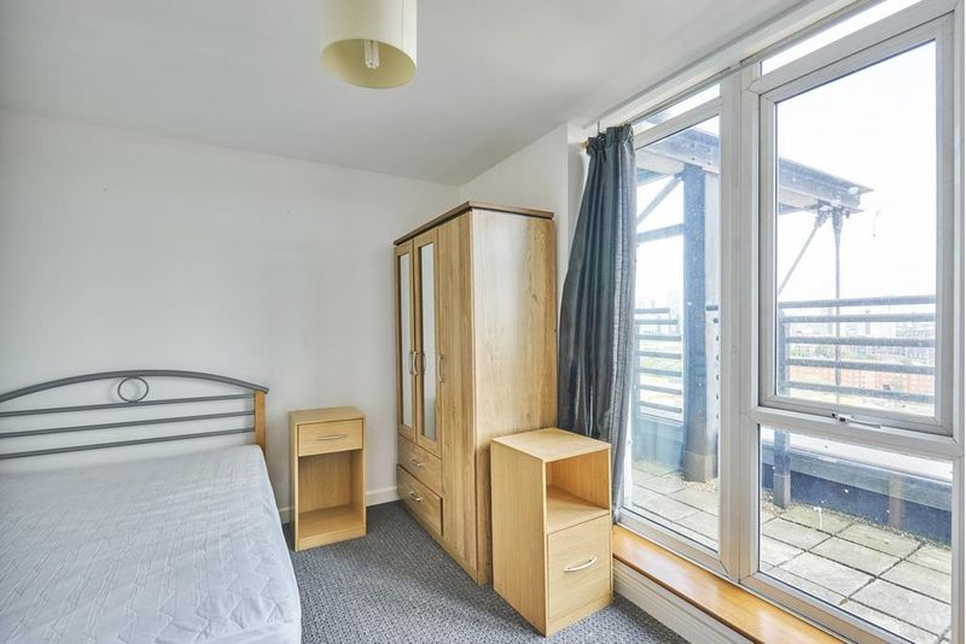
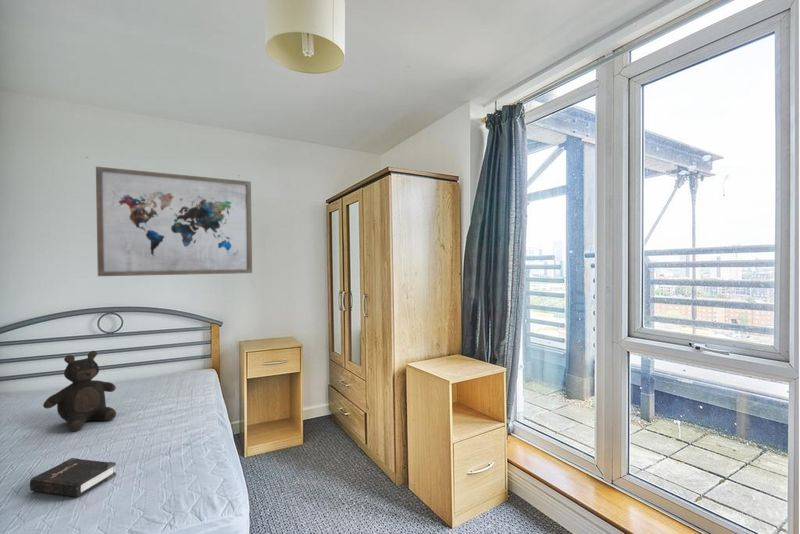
+ wall art [95,166,253,277]
+ hardback book [29,457,117,498]
+ teddy bear [42,350,117,432]
